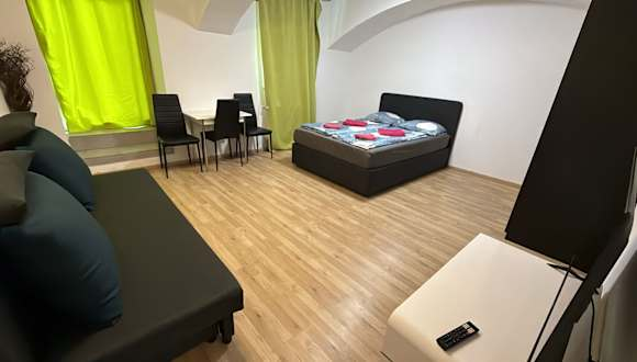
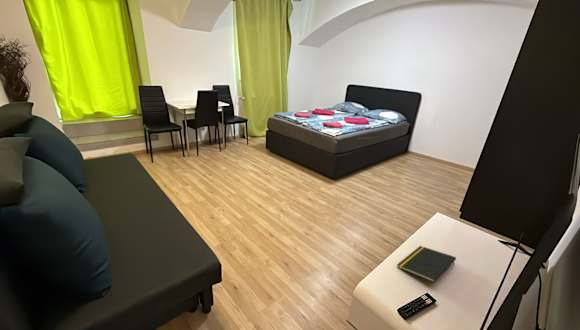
+ notepad [396,245,457,283]
